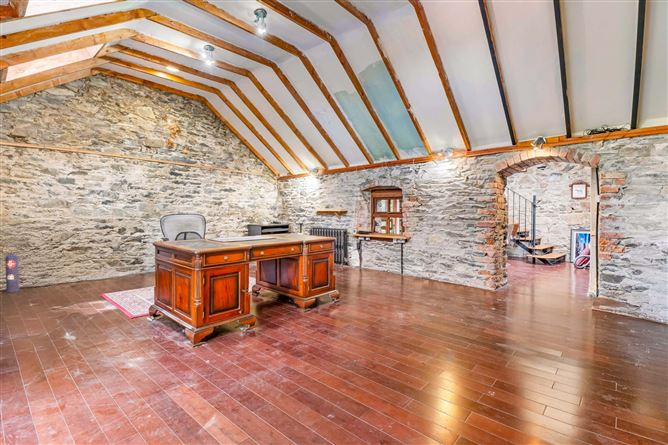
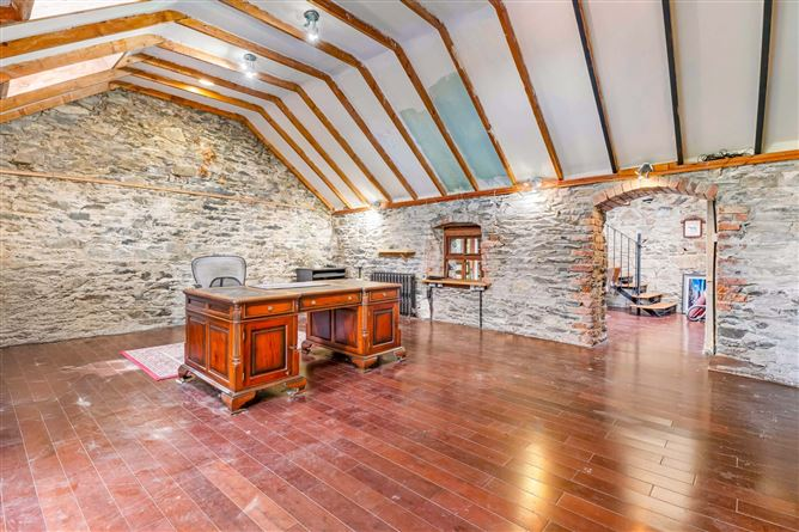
- gas cylinder [2,248,20,294]
